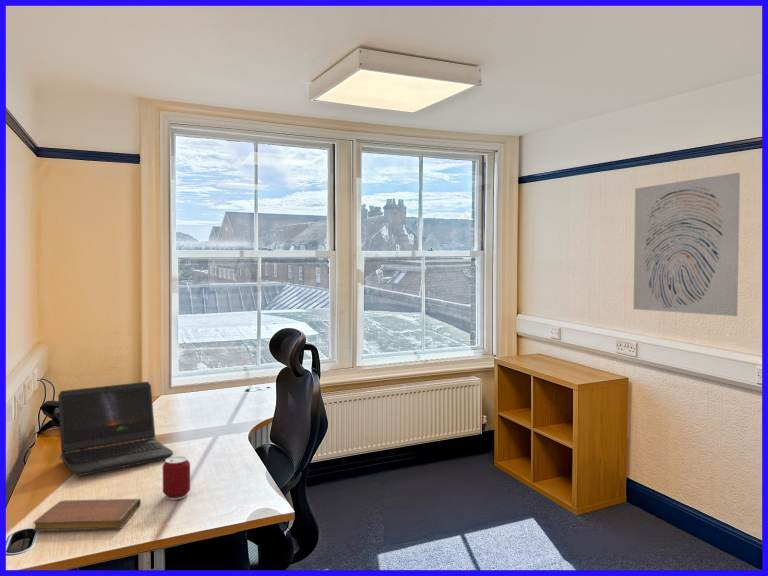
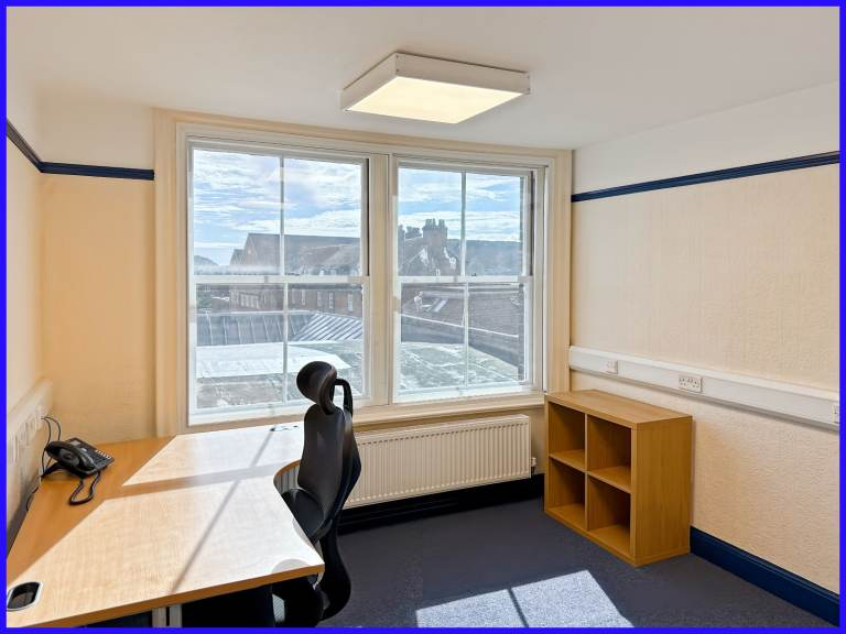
- wall art [632,172,741,317]
- notebook [33,498,142,532]
- can [162,455,191,500]
- laptop computer [57,381,174,477]
